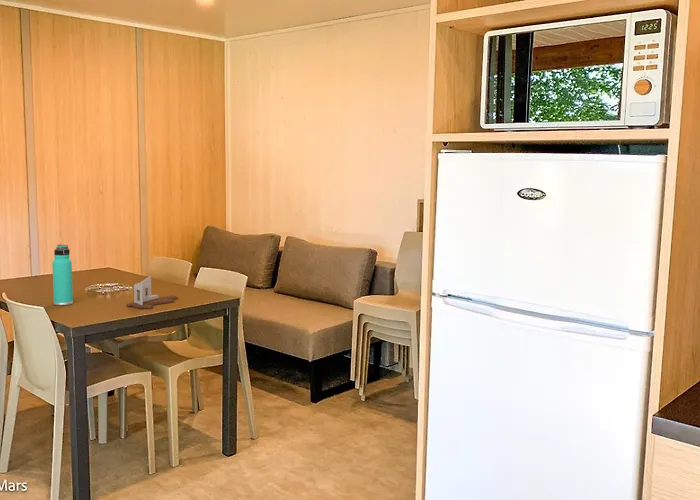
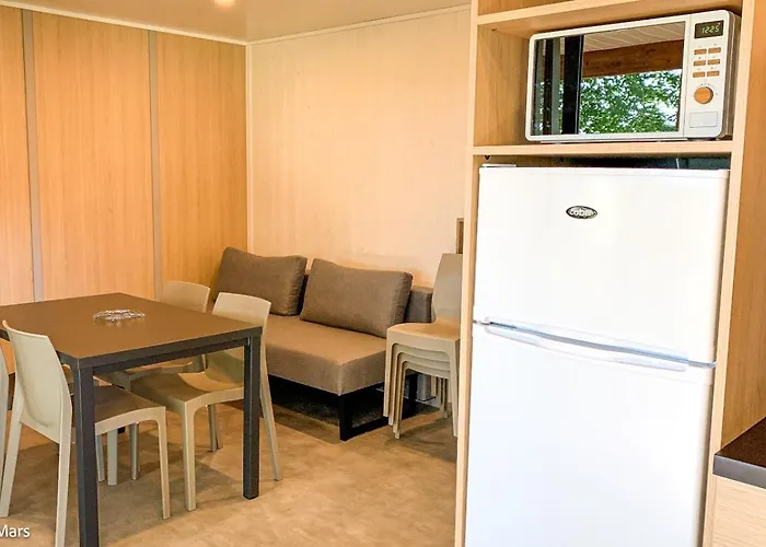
- thermos bottle [51,243,74,306]
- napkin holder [125,275,179,310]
